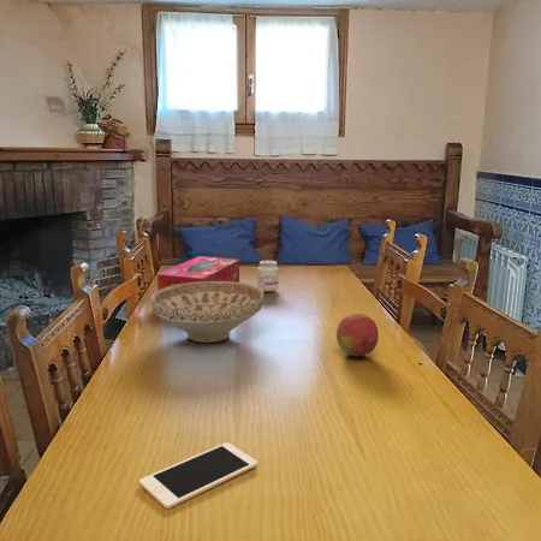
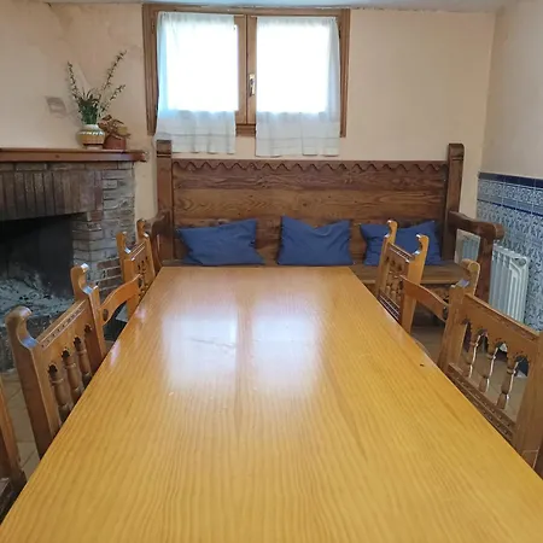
- candle [256,260,279,295]
- tissue box [156,255,240,291]
- cell phone [138,441,258,510]
- fruit [335,313,380,357]
- decorative bowl [150,281,264,344]
